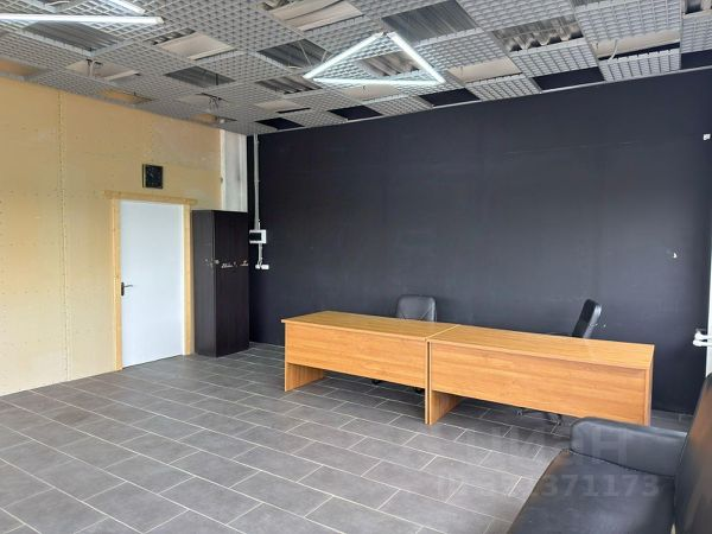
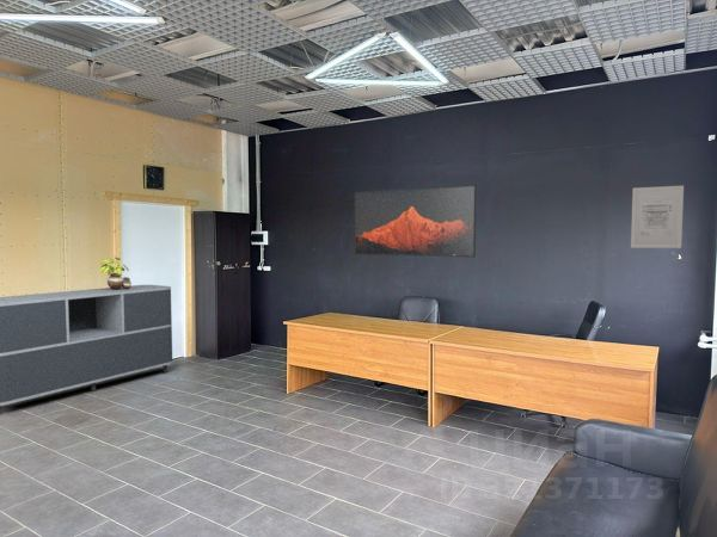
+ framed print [354,184,477,258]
+ wall art [630,185,685,249]
+ potted plant [99,257,133,290]
+ sideboard [0,284,173,416]
